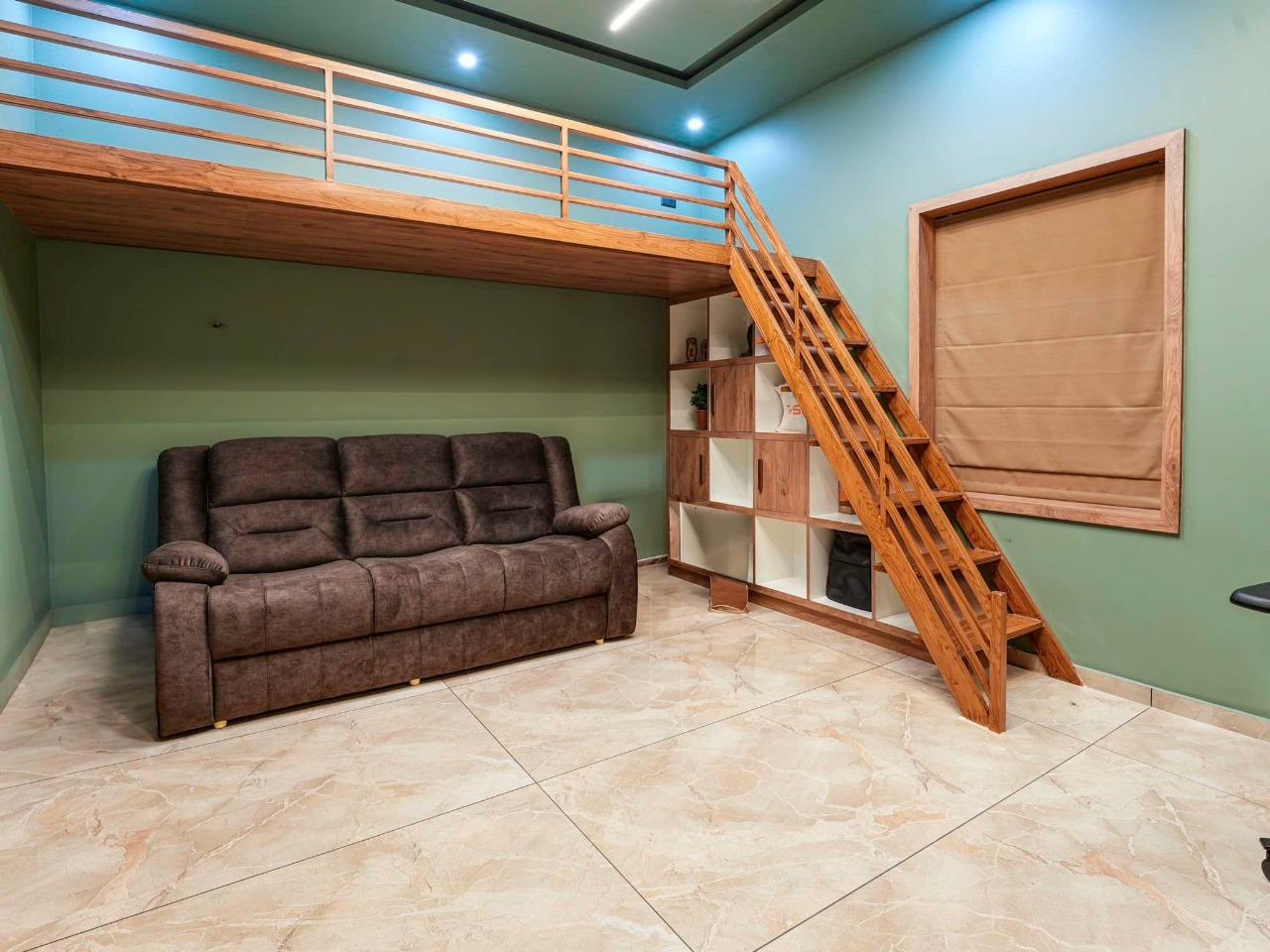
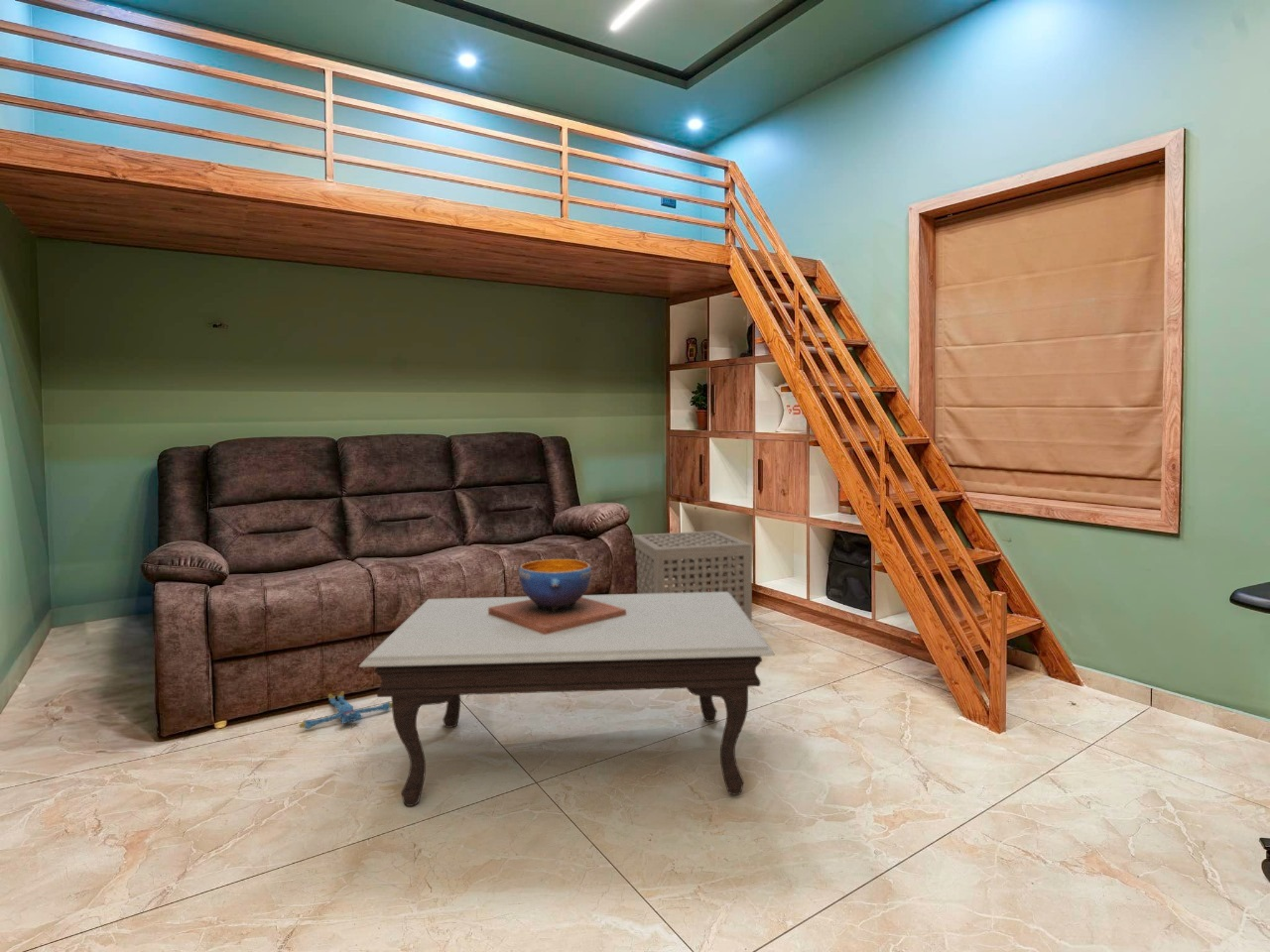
+ side table [632,530,753,624]
+ coffee table [358,591,776,807]
+ plush toy [298,690,392,730]
+ decorative bowl [488,558,626,635]
